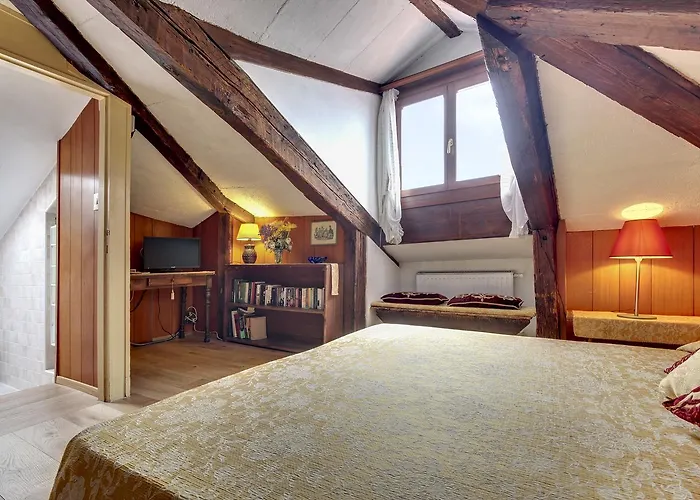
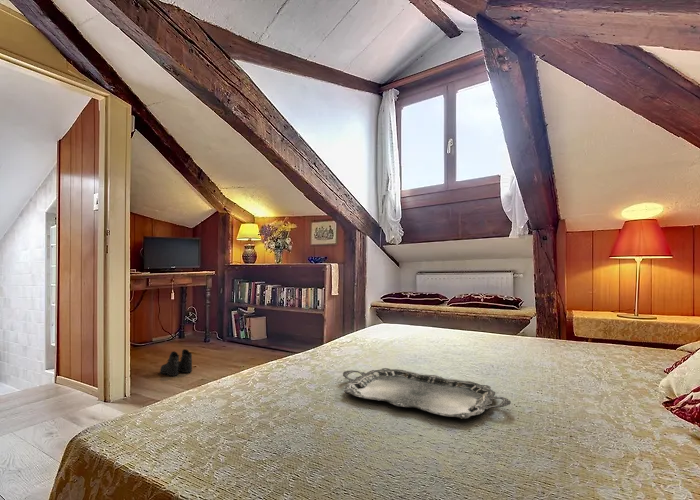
+ serving tray [342,367,512,420]
+ boots [159,348,193,377]
